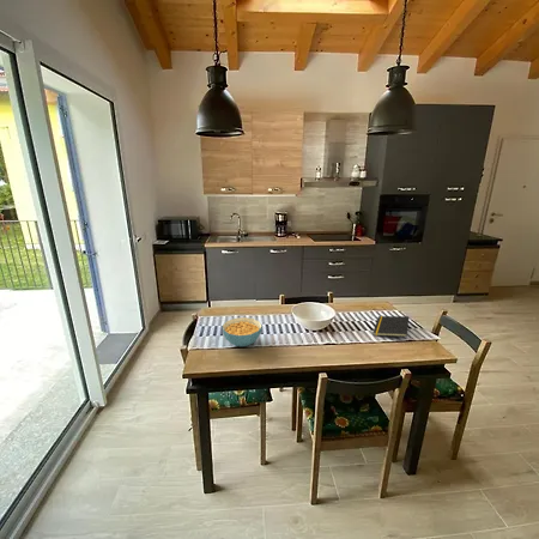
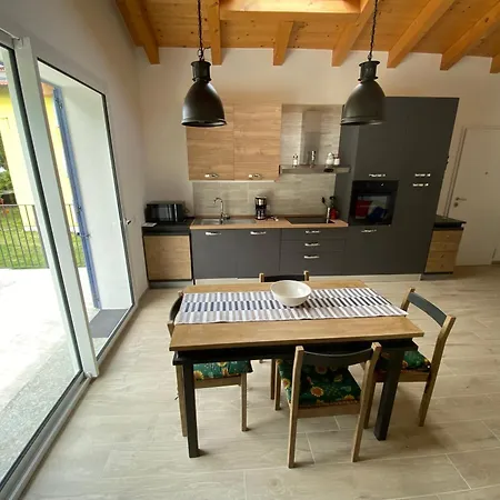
- notepad [373,315,410,338]
- cereal bowl [222,316,264,347]
